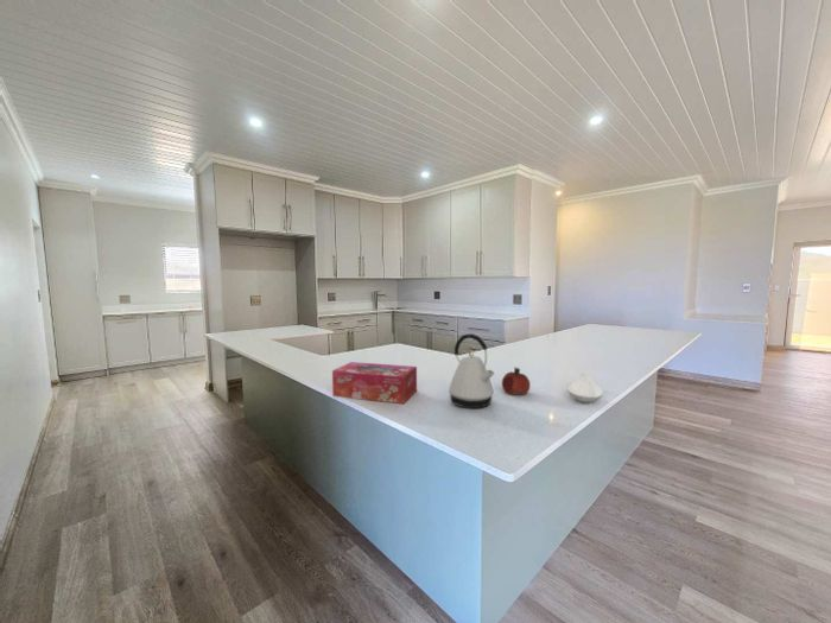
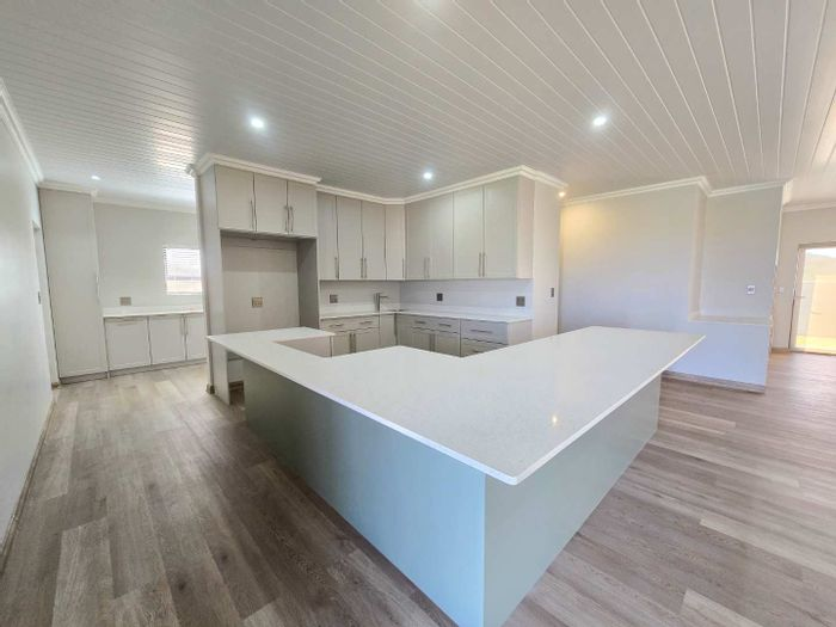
- tissue box [331,361,418,405]
- spoon rest [566,371,604,403]
- kettle [448,332,496,409]
- fruit [501,367,532,396]
